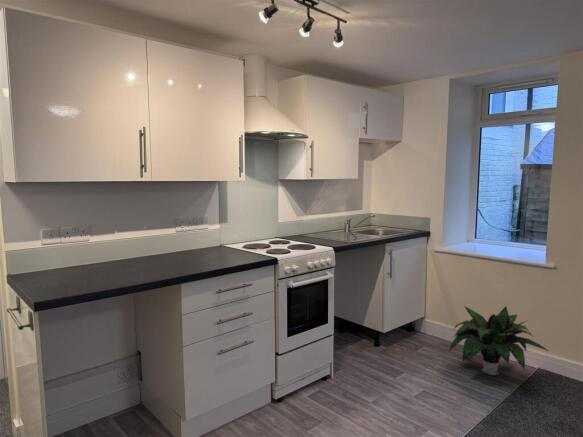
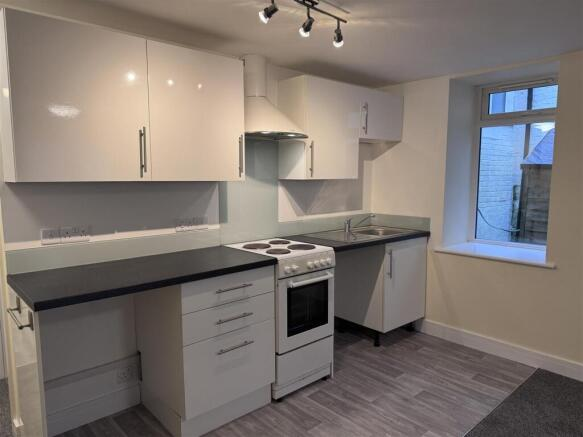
- potted plant [448,305,550,376]
